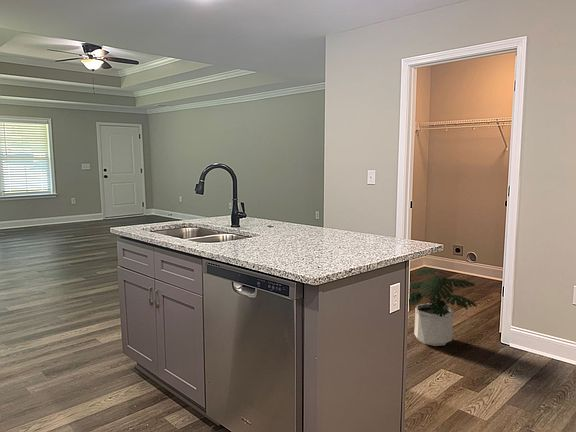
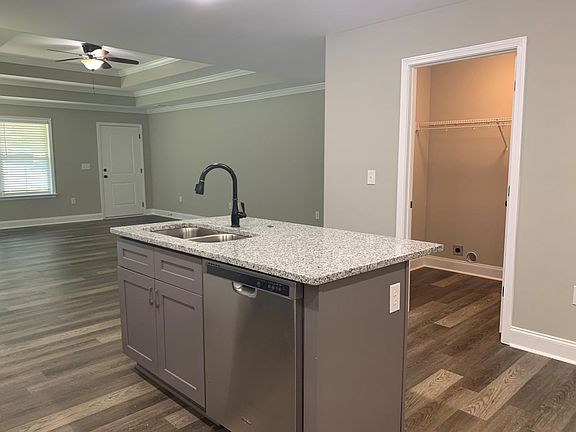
- potted plant [408,267,478,347]
